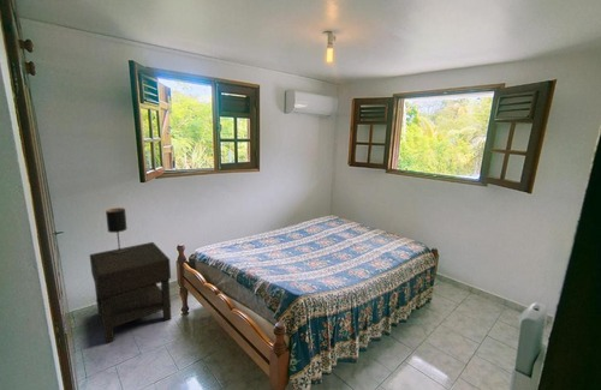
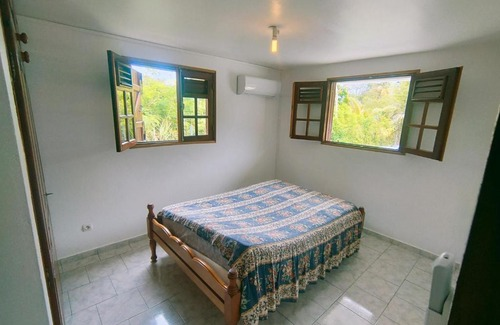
- table lamp [105,206,129,253]
- nightstand [89,241,172,344]
